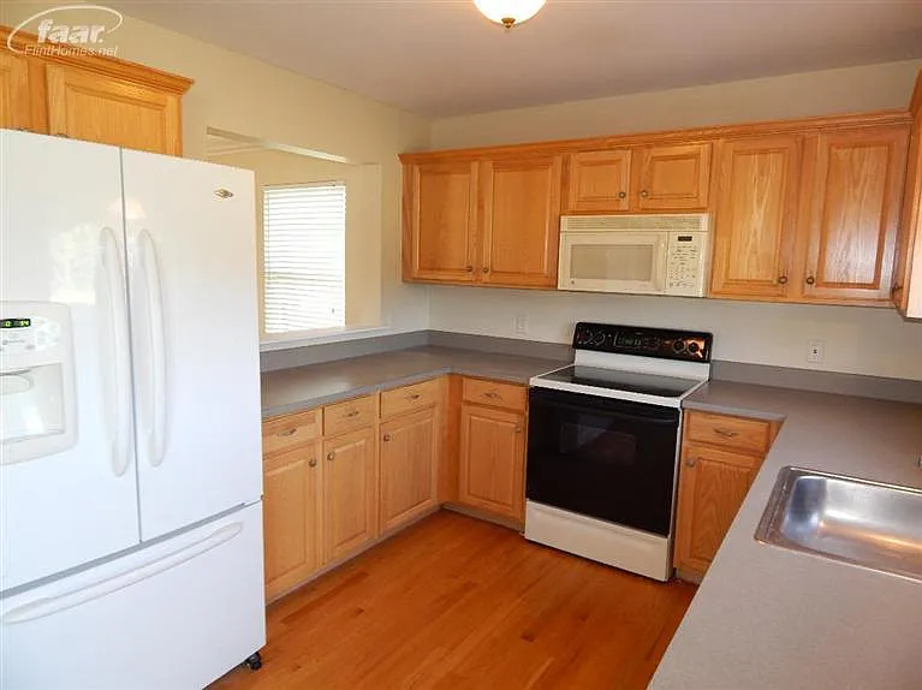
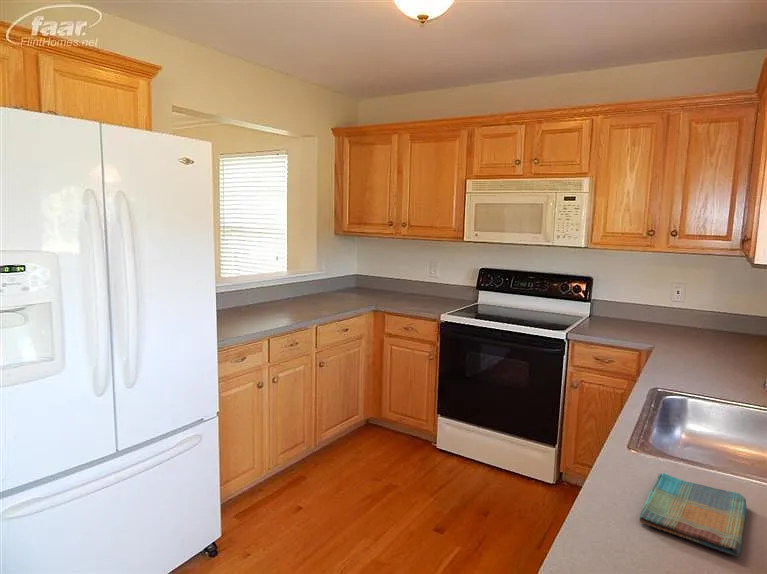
+ dish towel [638,472,747,557]
